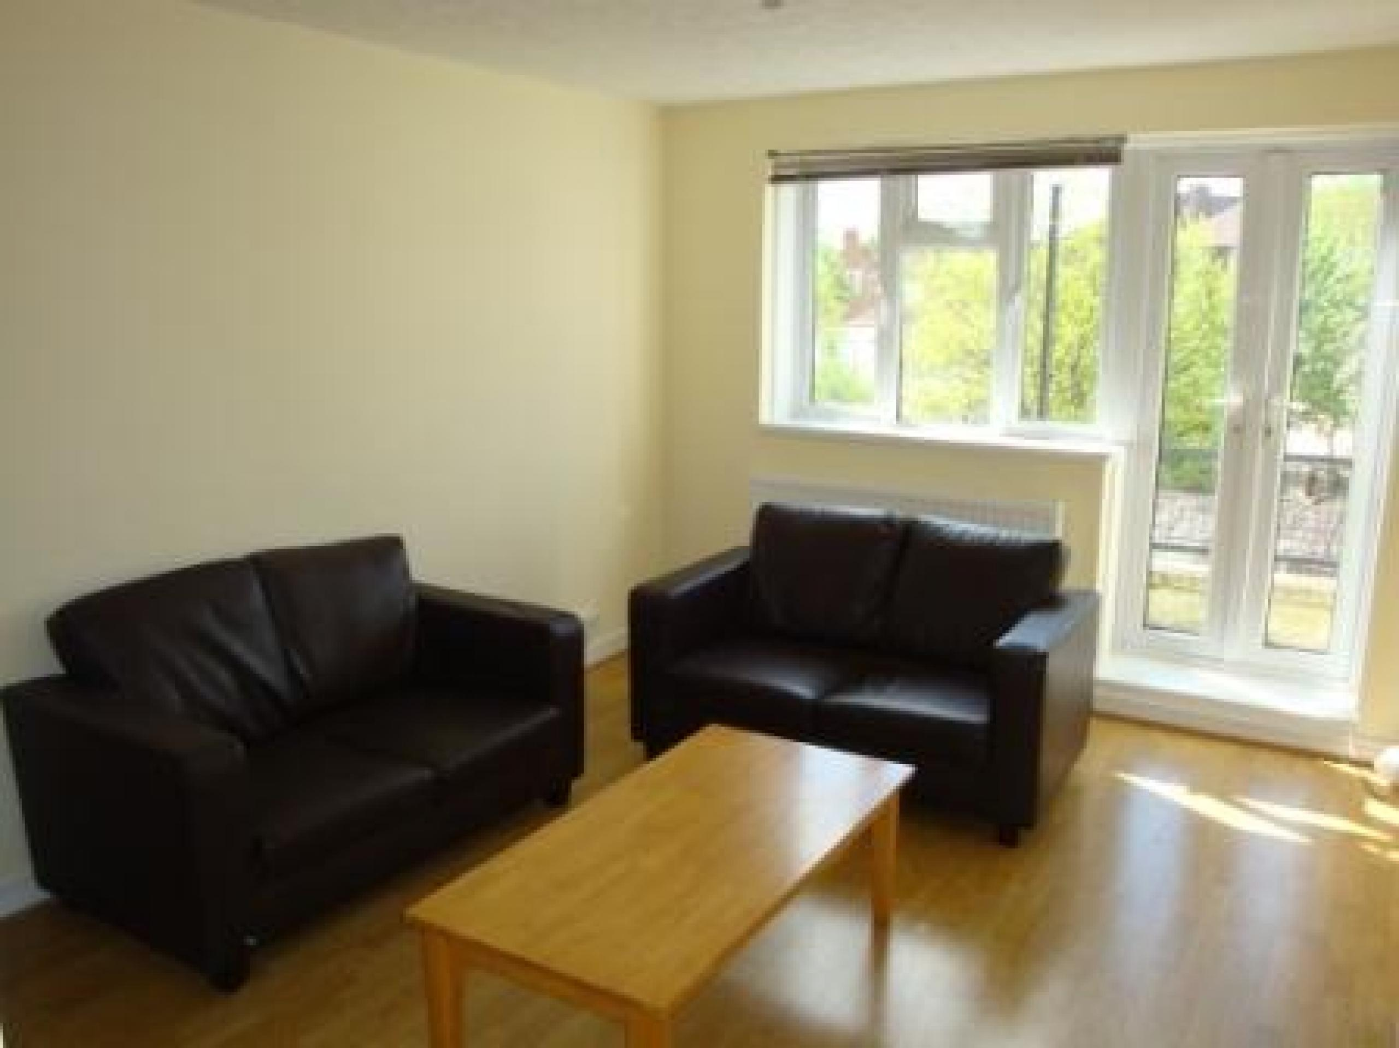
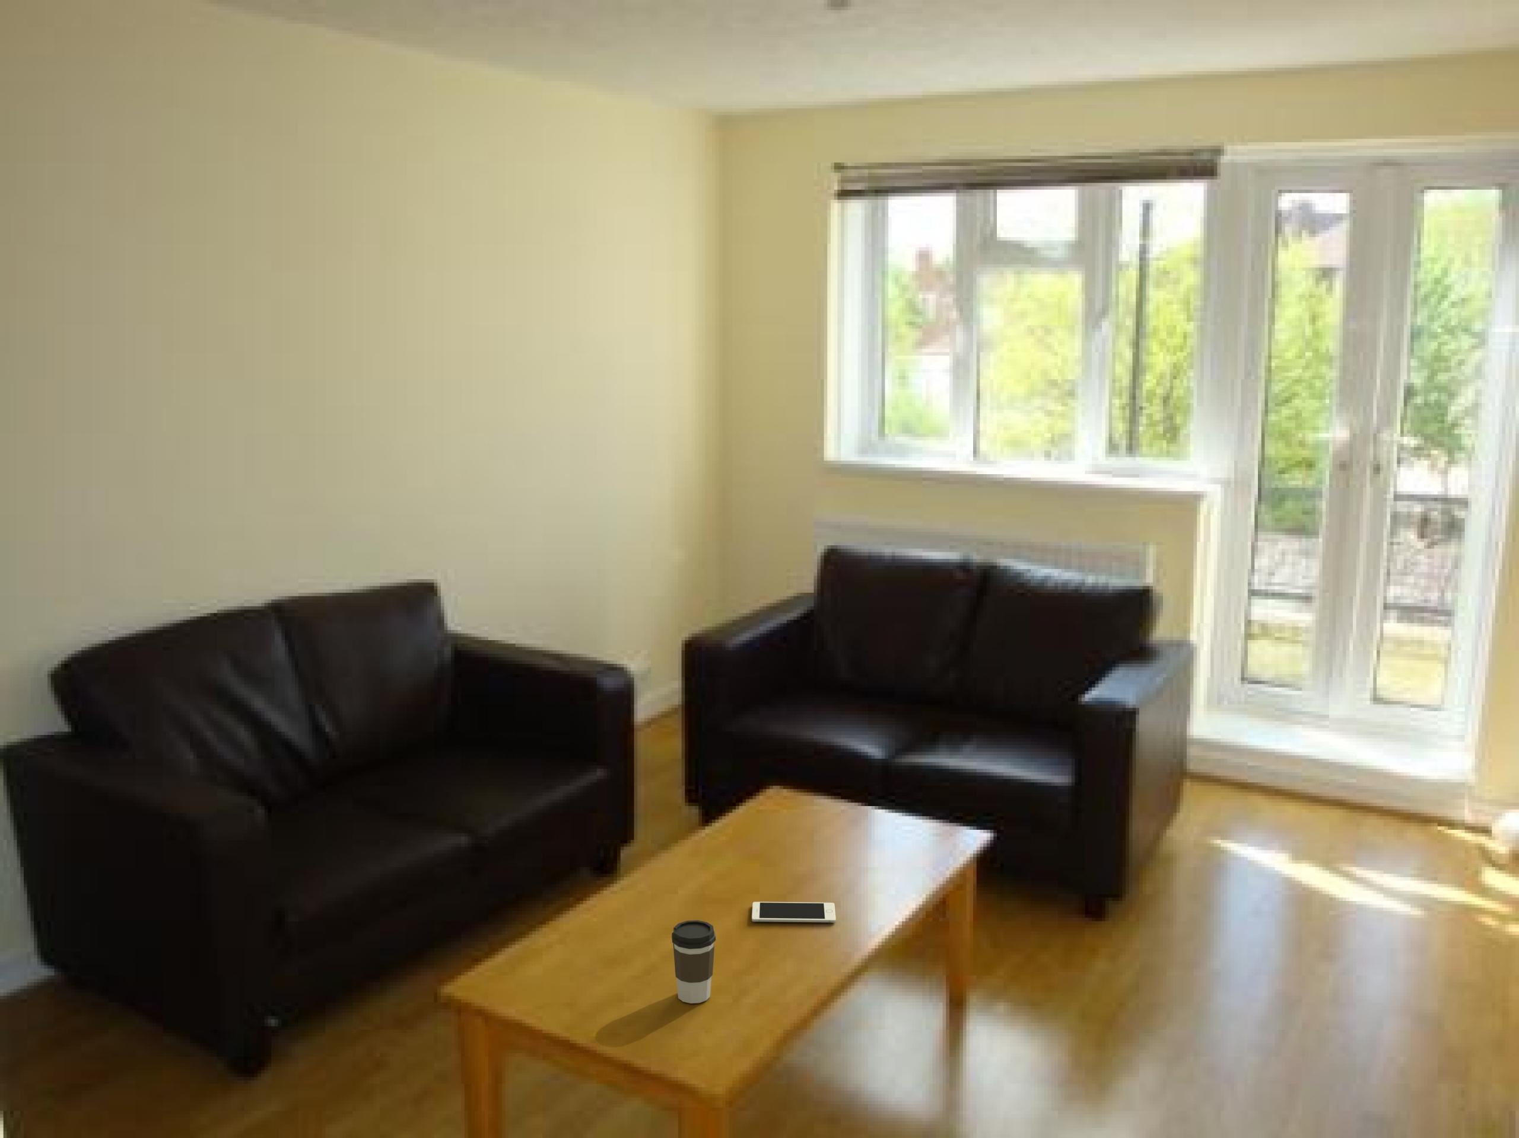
+ cell phone [751,901,836,924]
+ coffee cup [671,920,716,1004]
